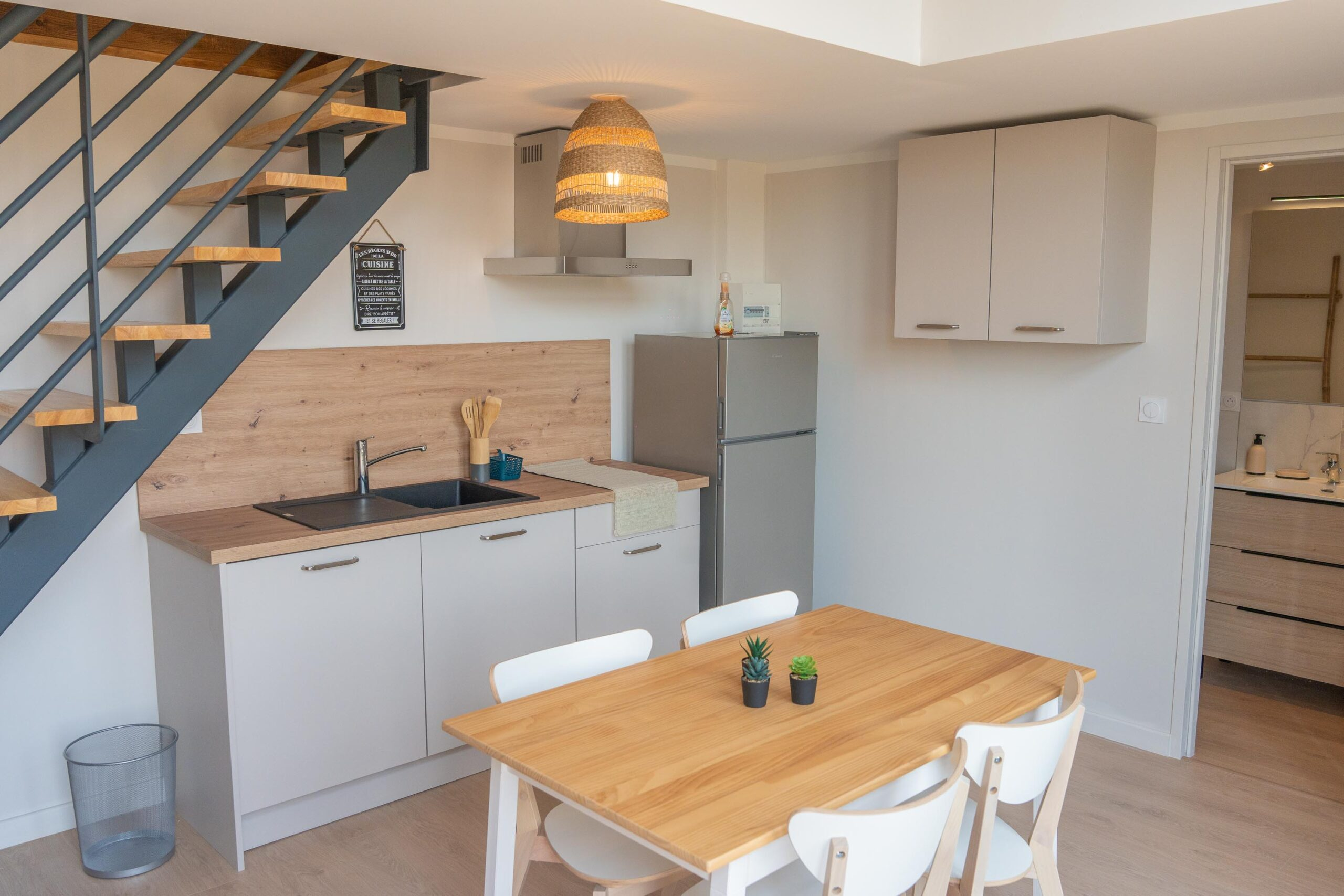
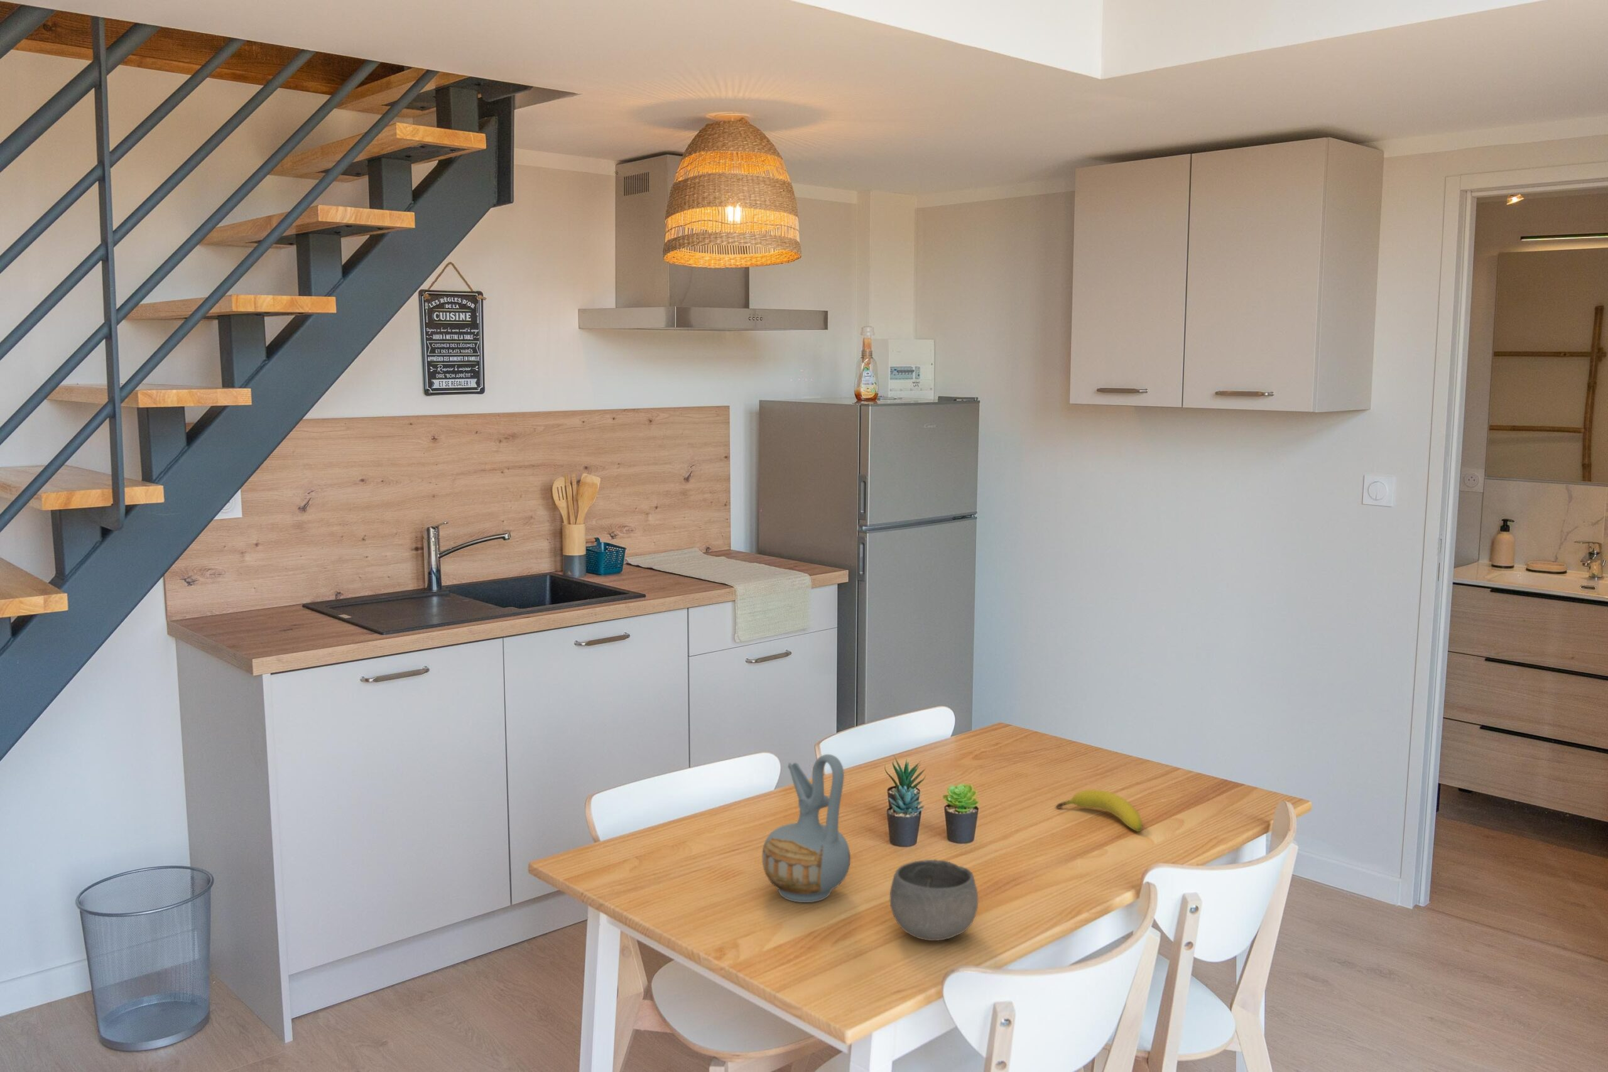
+ bowl [889,859,979,942]
+ fruit [1054,788,1143,832]
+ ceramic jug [762,754,851,903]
